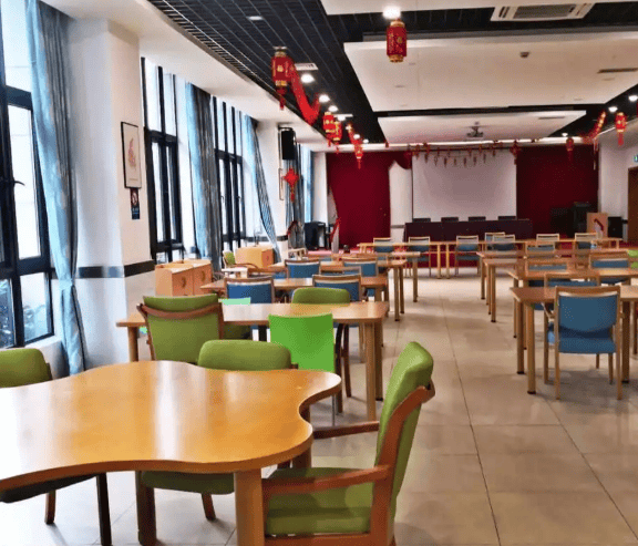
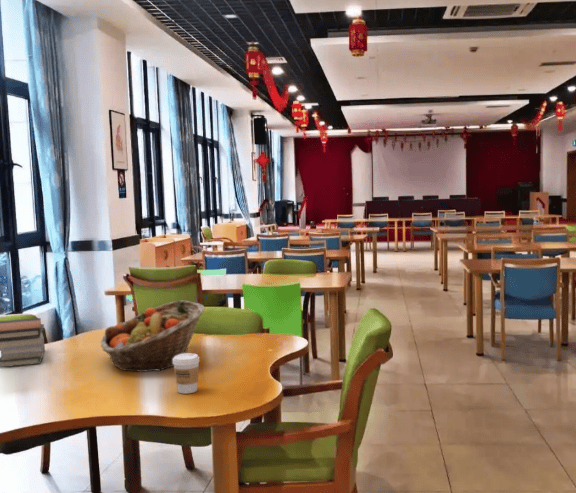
+ fruit basket [100,300,205,373]
+ coffee cup [173,352,201,395]
+ book stack [0,317,46,368]
